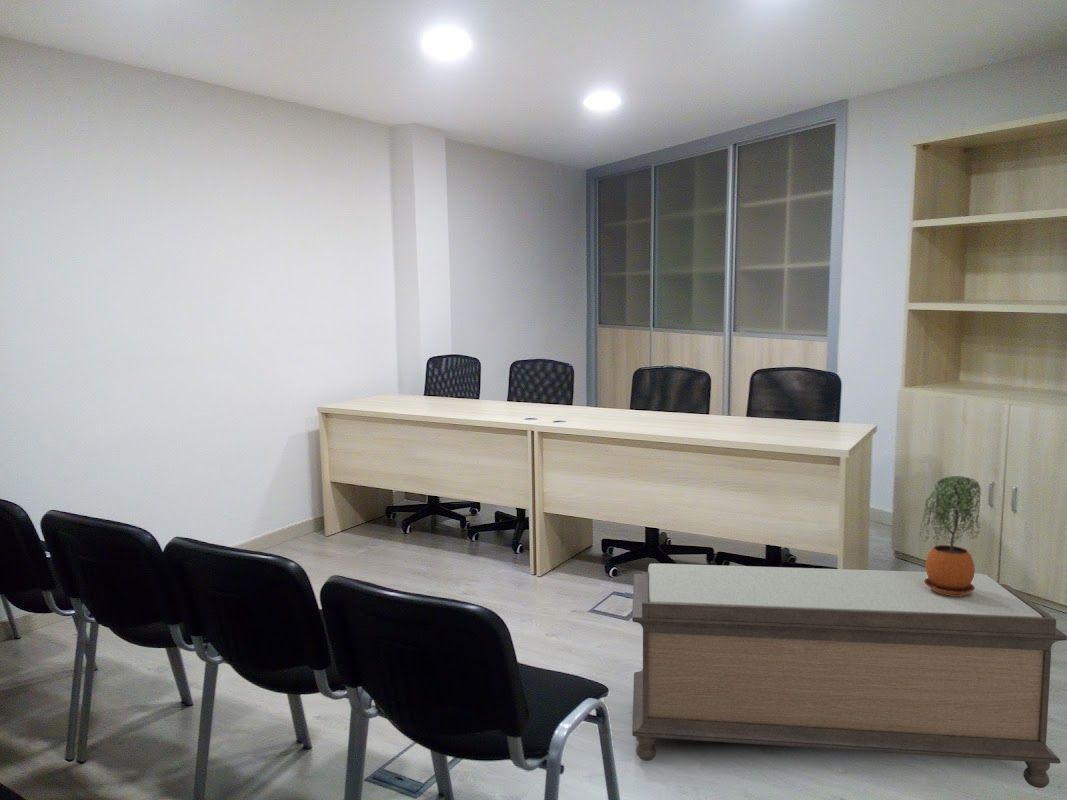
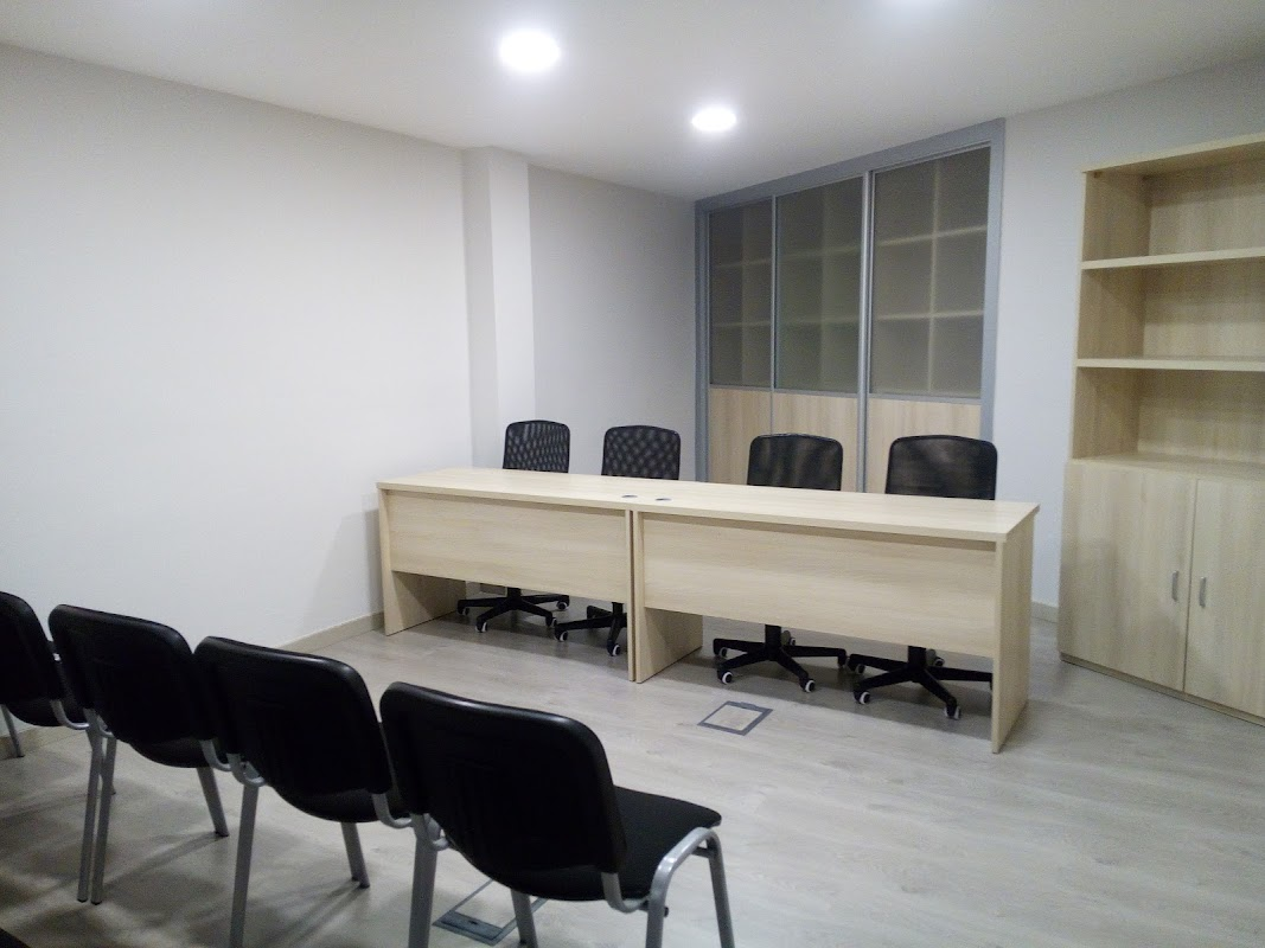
- bench [631,562,1067,789]
- potted plant [918,475,982,596]
